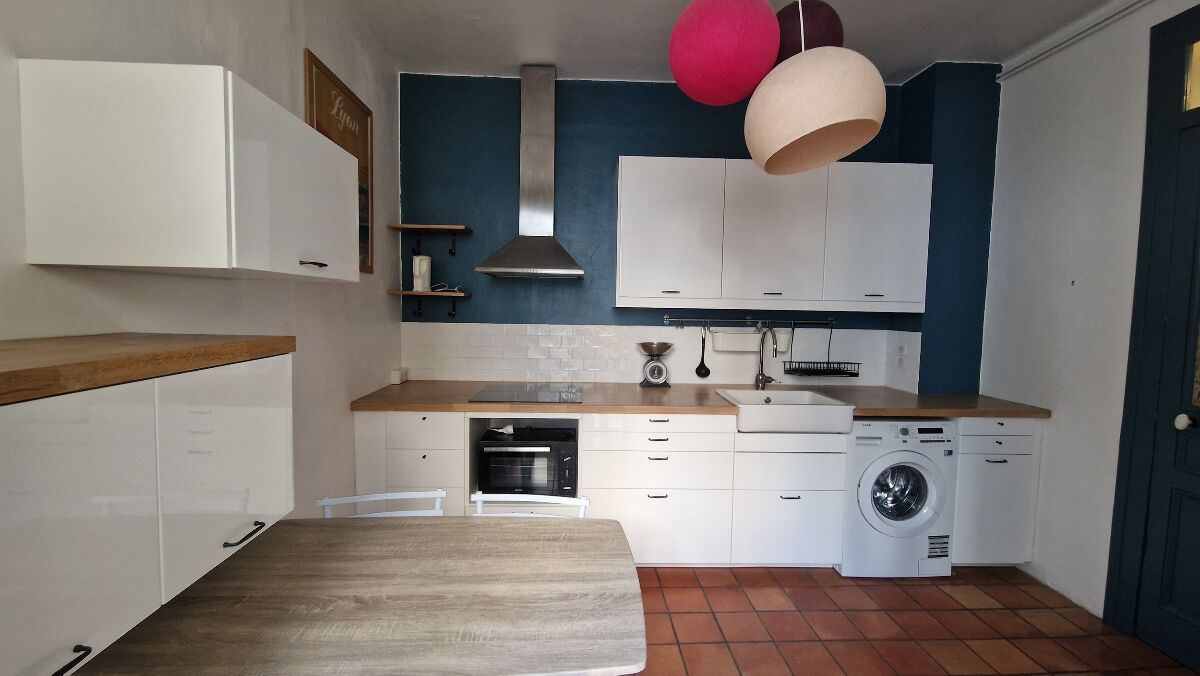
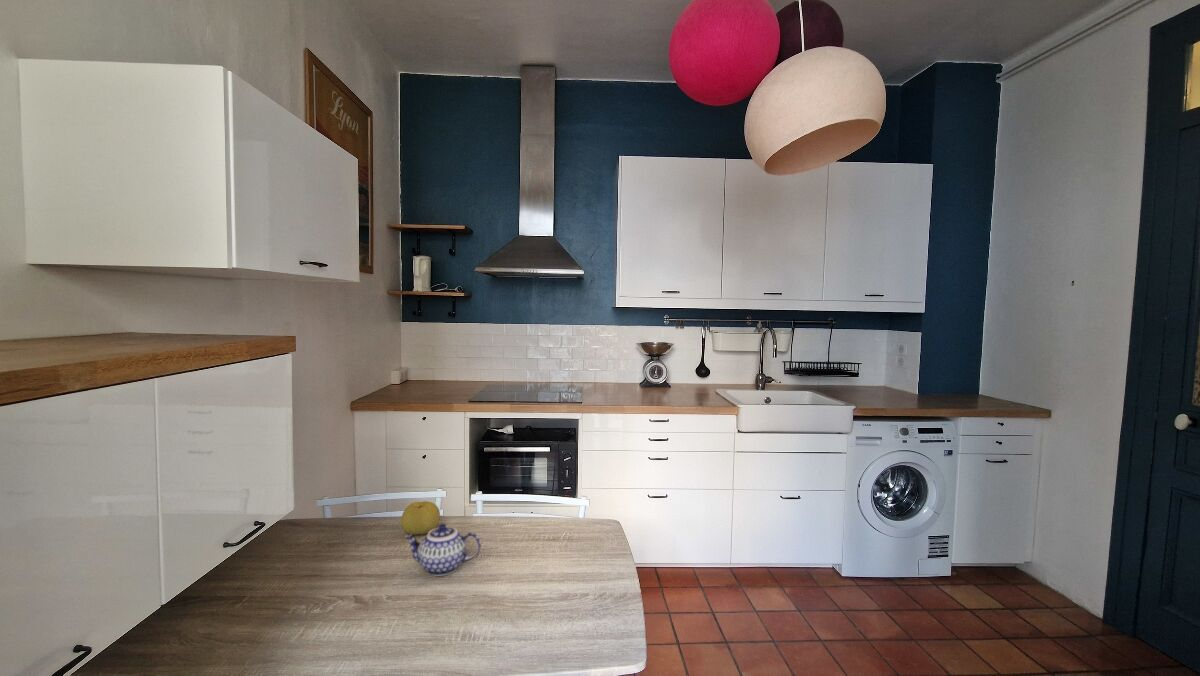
+ fruit [400,500,441,535]
+ teapot [404,523,482,577]
